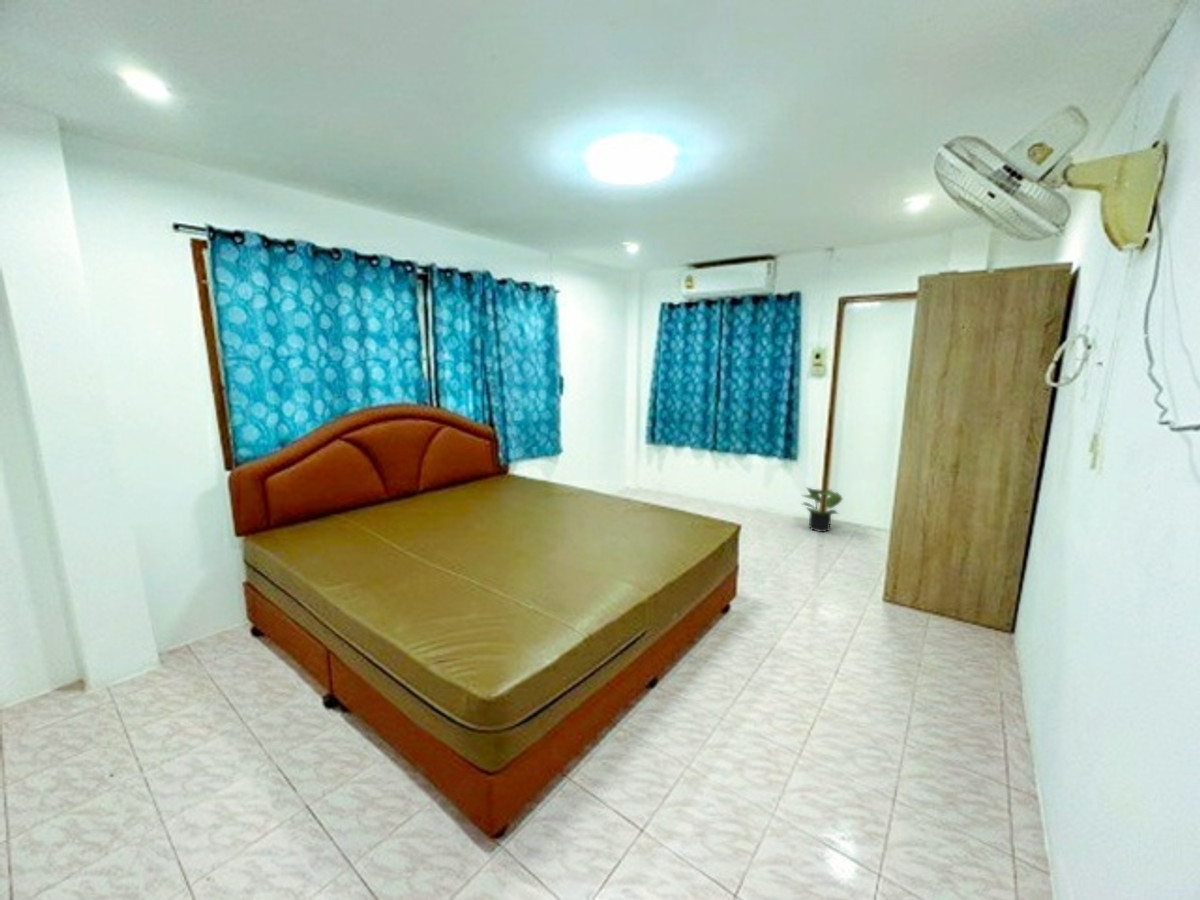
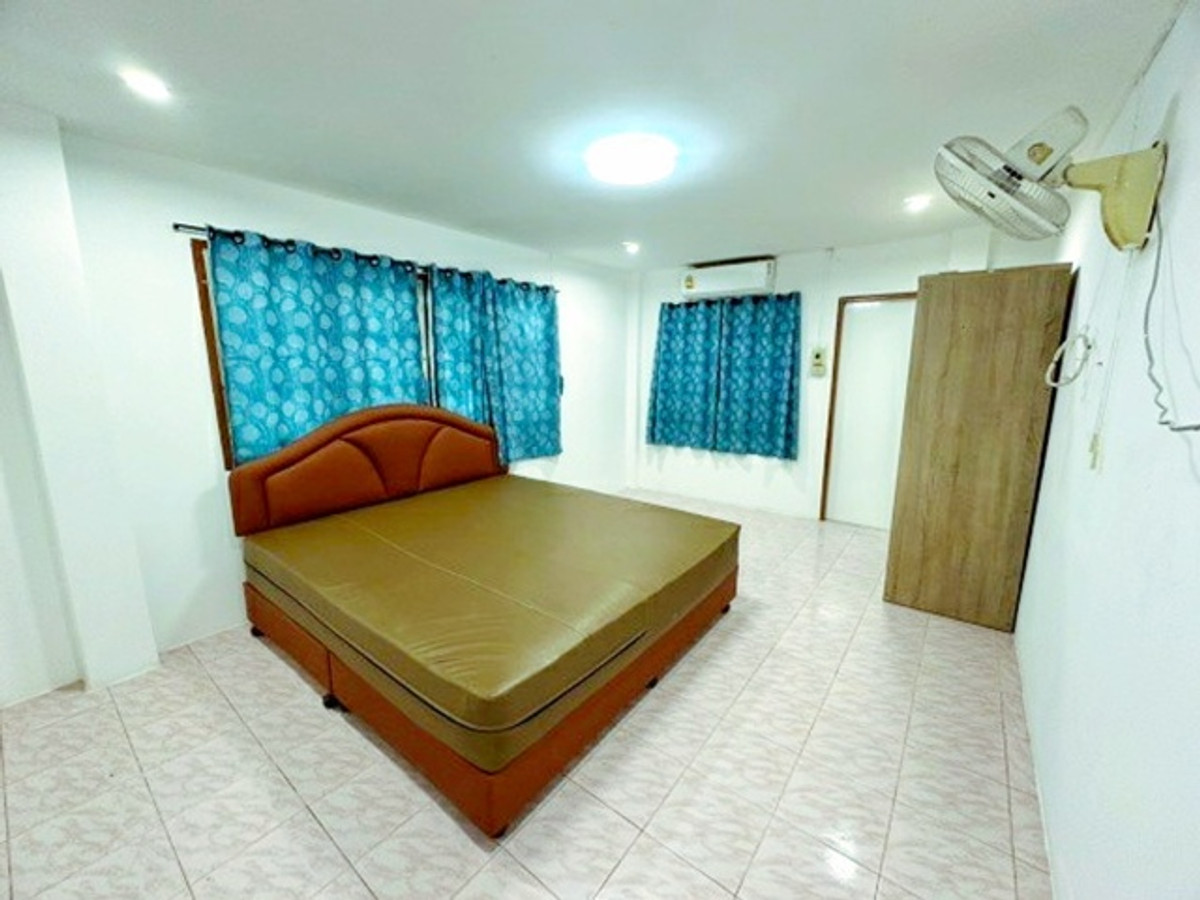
- potted plant [799,485,843,533]
